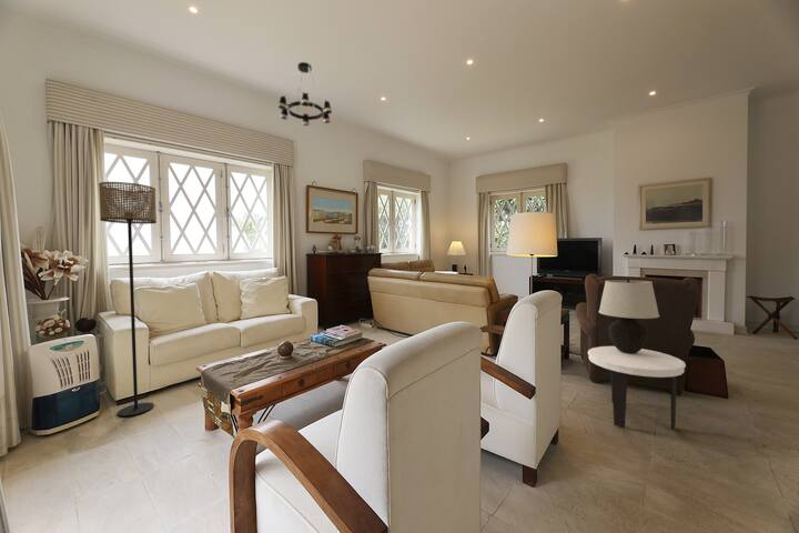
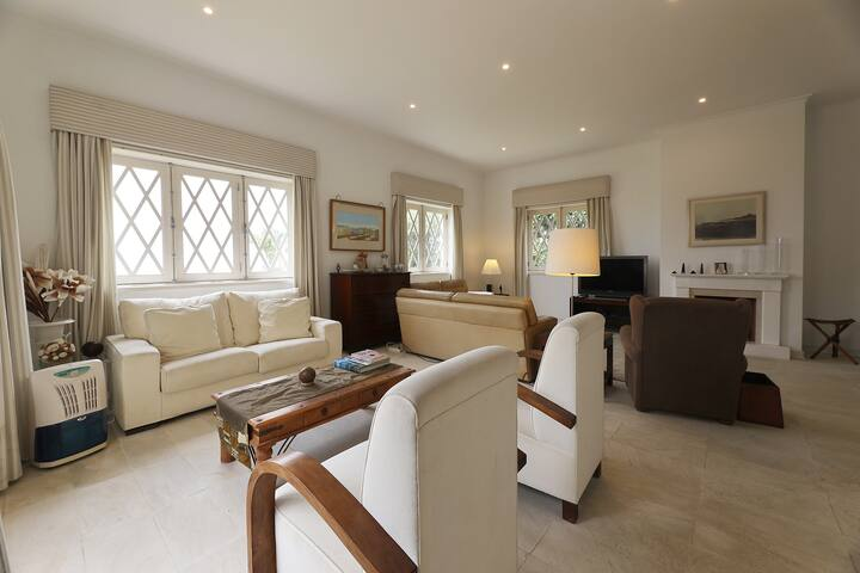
- side table [587,345,687,431]
- chandelier [277,61,333,127]
- floor lamp [98,181,158,418]
- table lamp [598,279,660,354]
